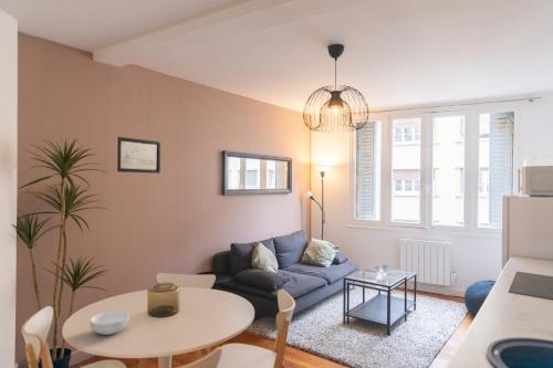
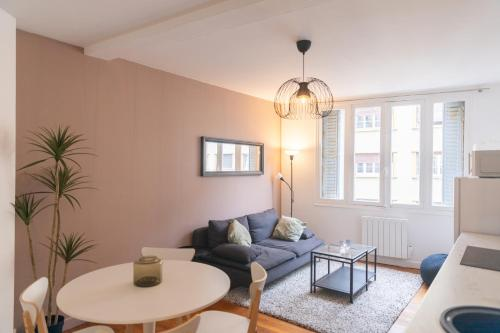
- cereal bowl [90,309,131,336]
- wall art [116,136,161,175]
